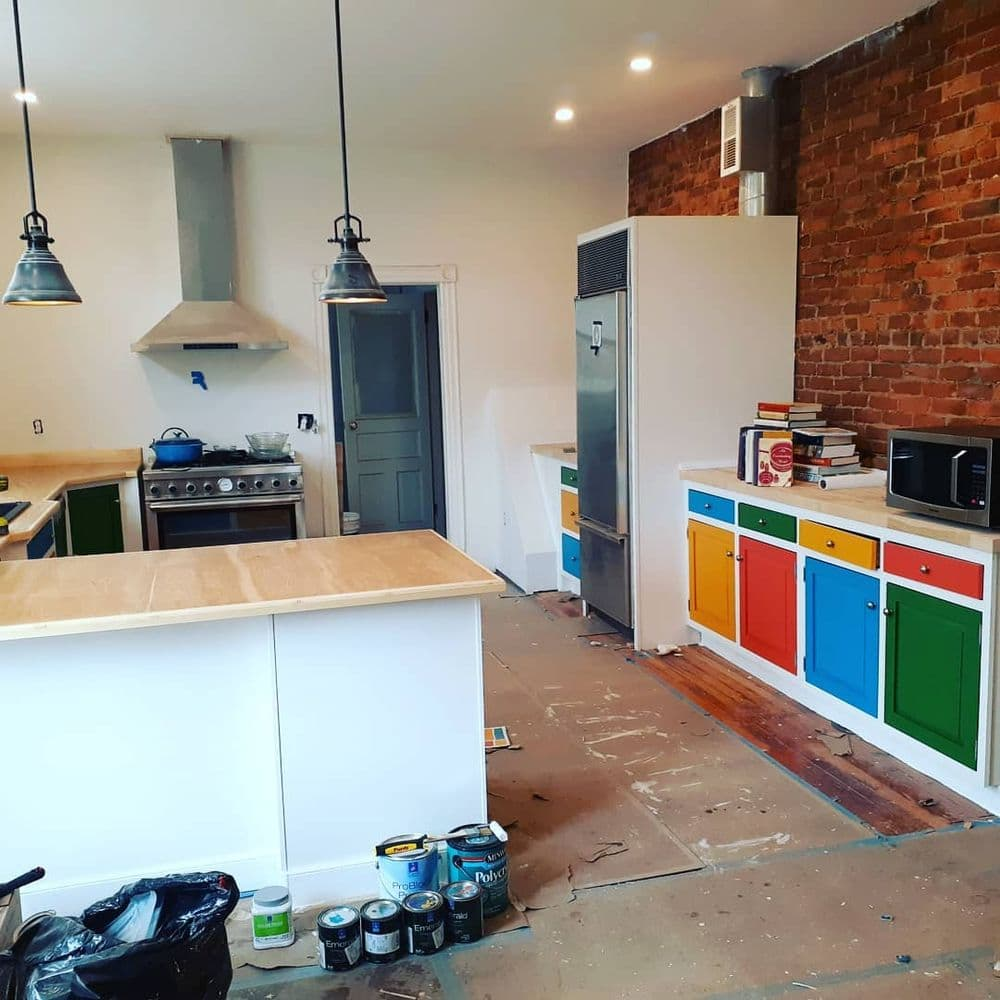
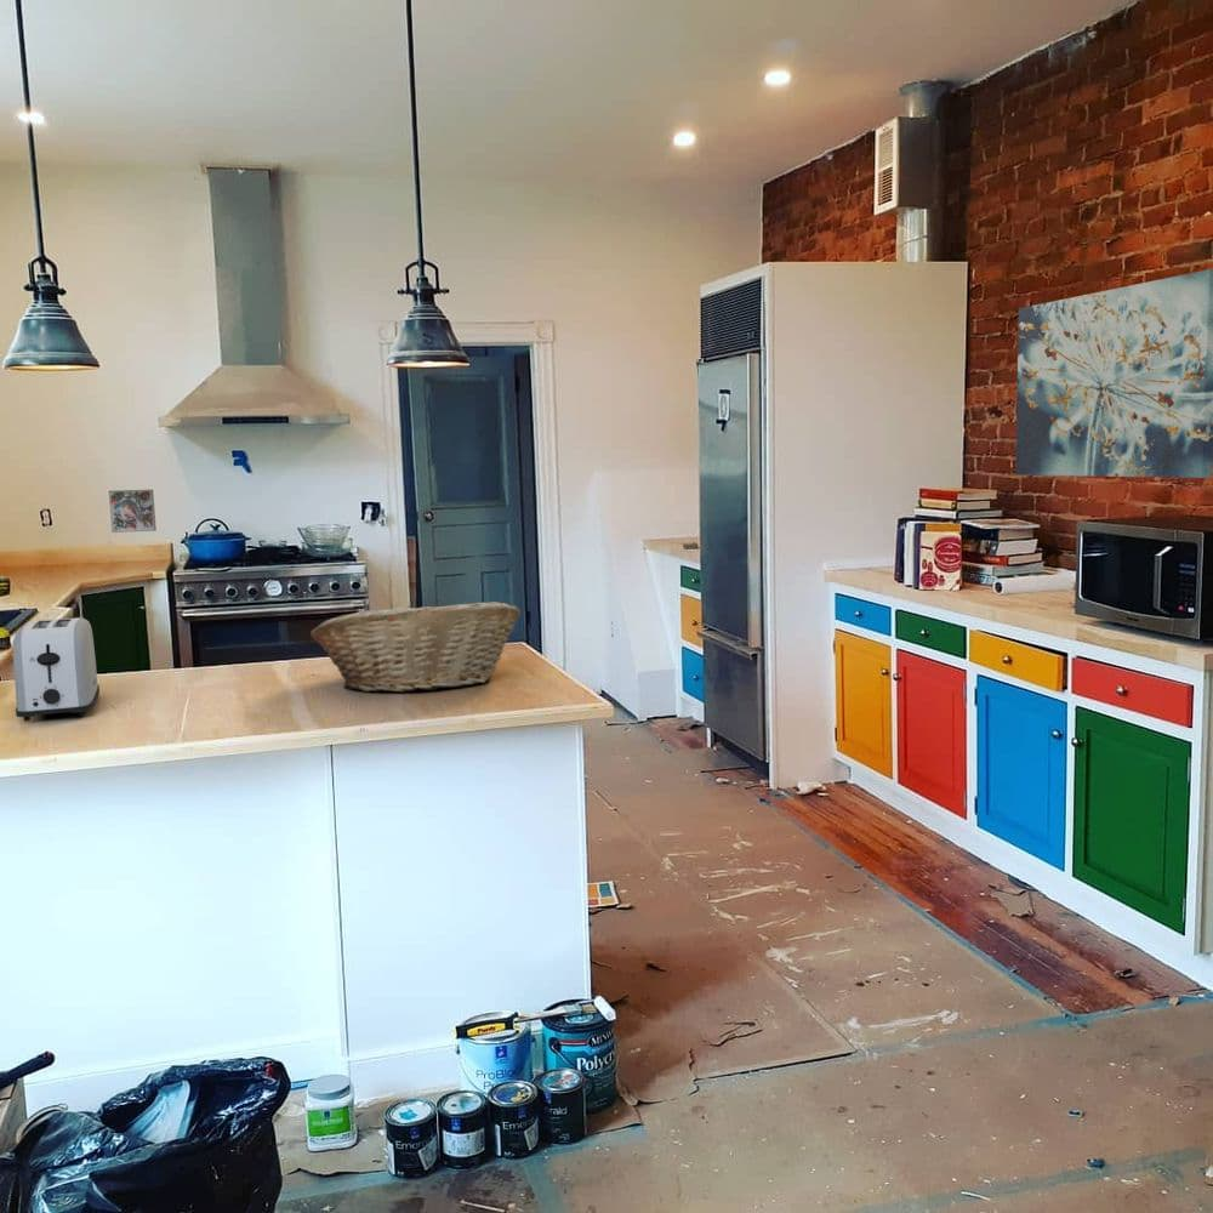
+ fruit basket [309,600,520,694]
+ decorative tile [108,489,158,534]
+ toaster [12,616,101,722]
+ wall art [1014,268,1213,479]
